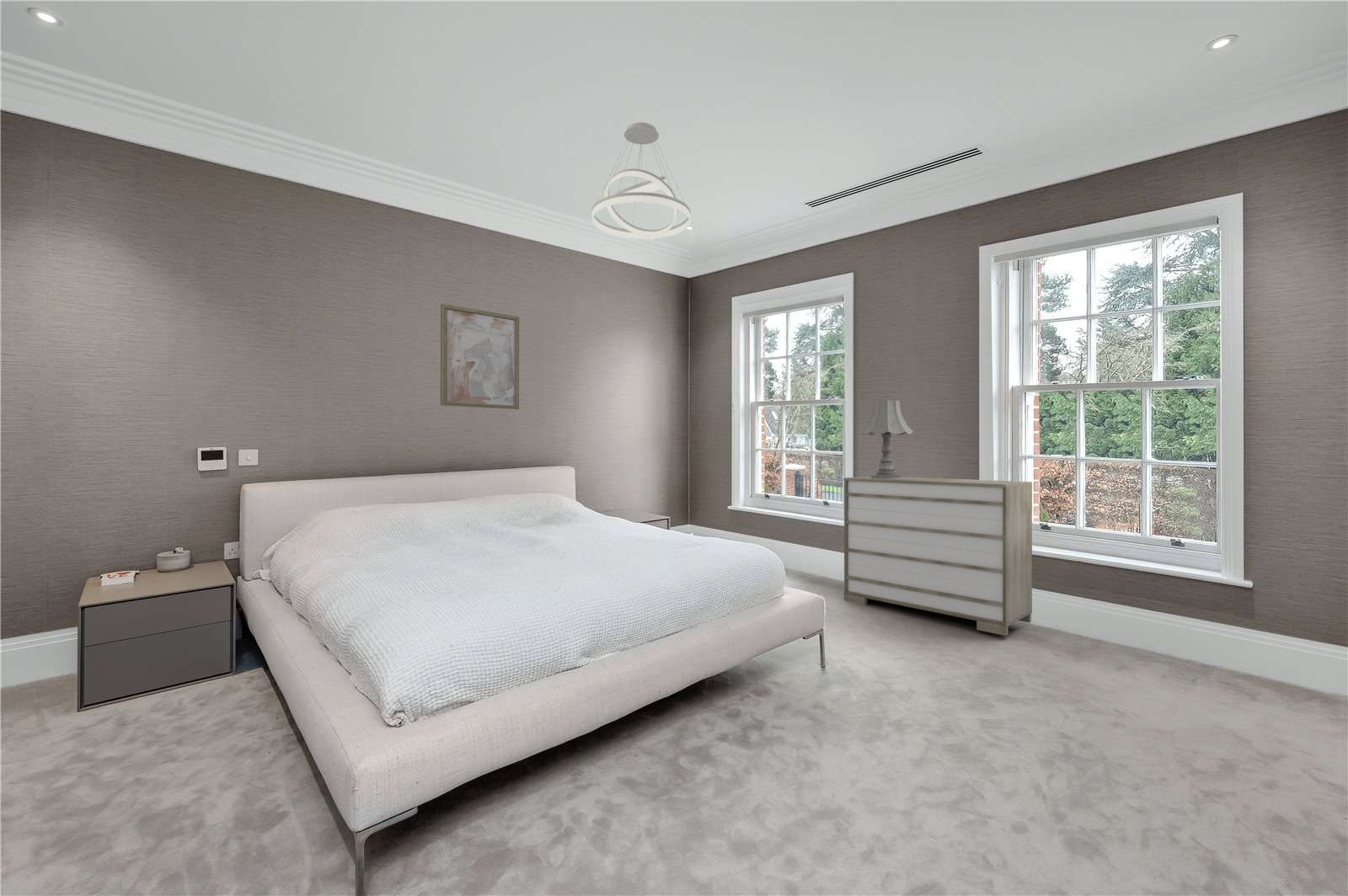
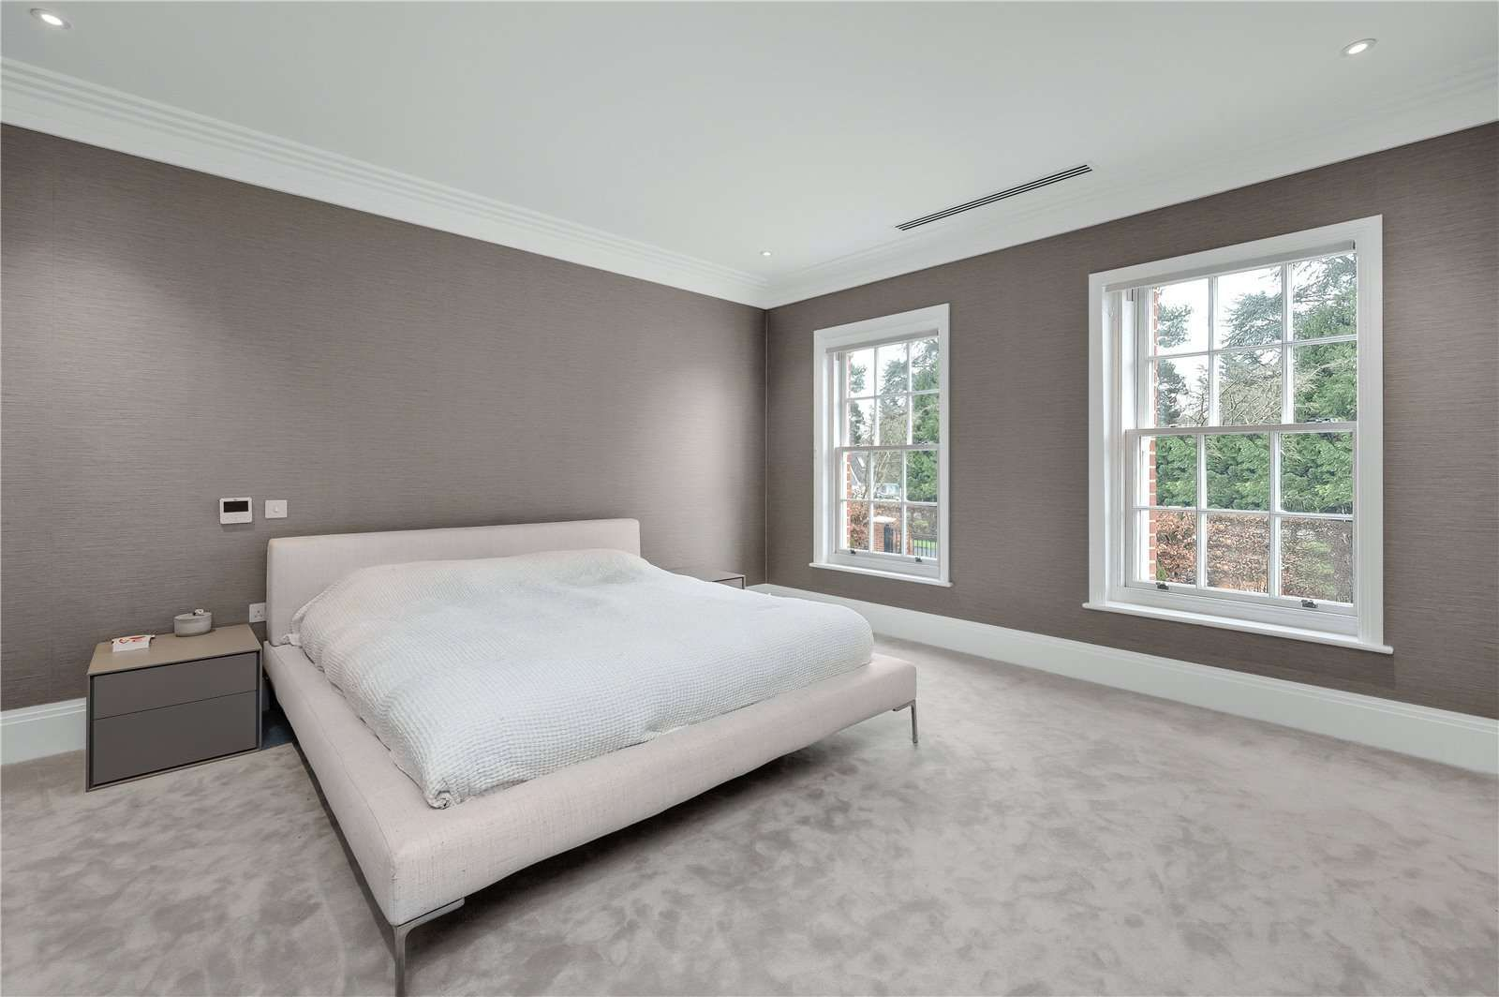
- dresser [843,476,1033,637]
- wall art [440,303,520,410]
- table lamp [860,399,914,479]
- pendant light [591,121,692,240]
